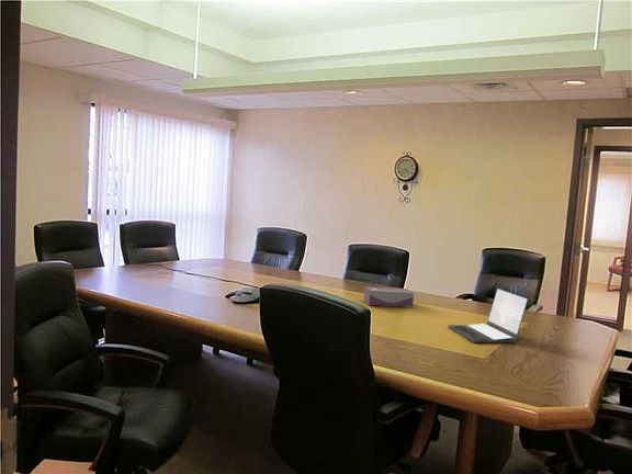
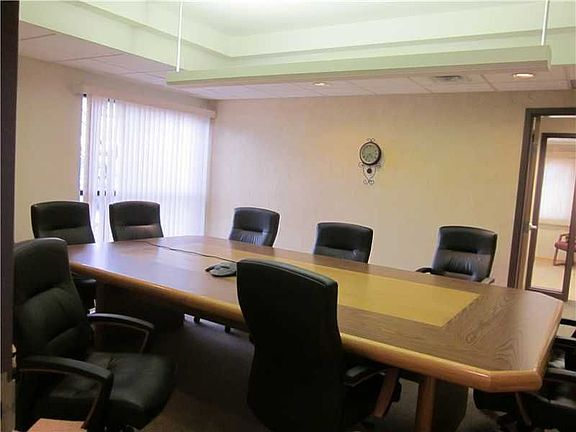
- laptop [448,287,529,343]
- tissue box [363,285,415,308]
